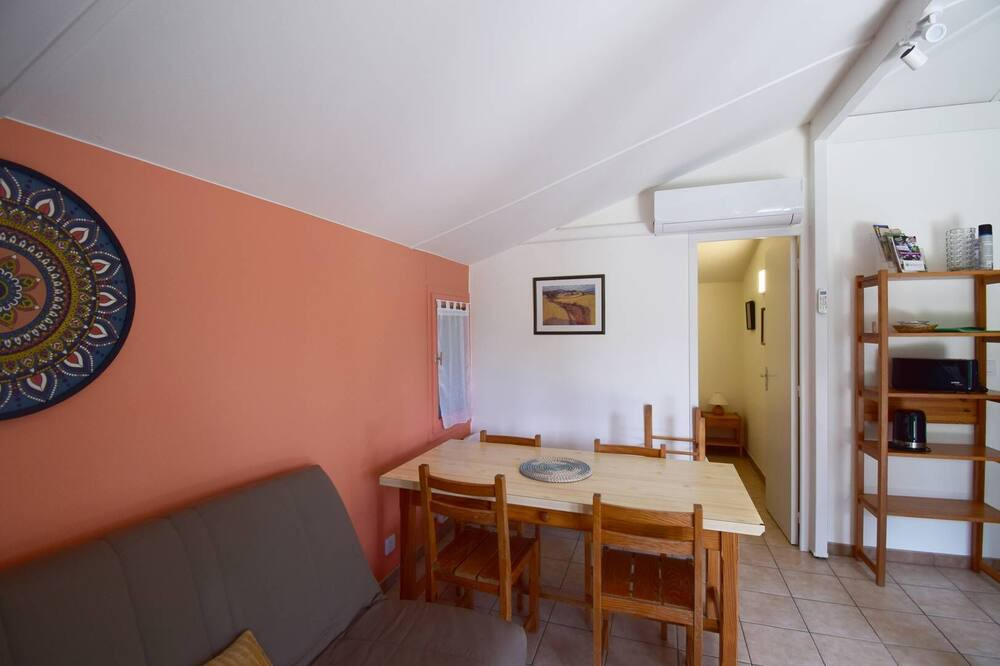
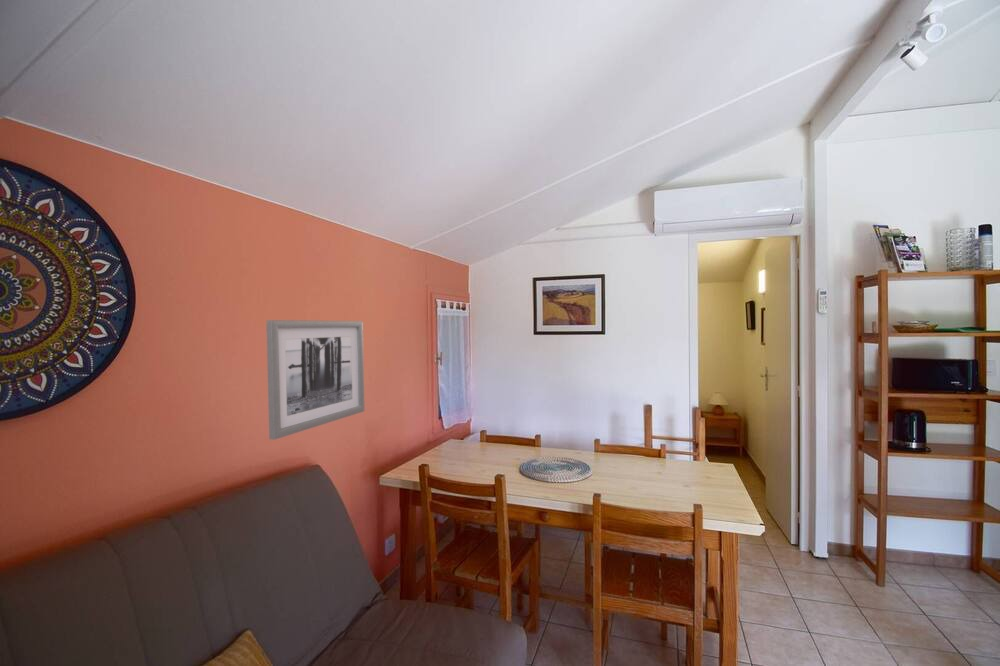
+ wall art [266,319,365,441]
